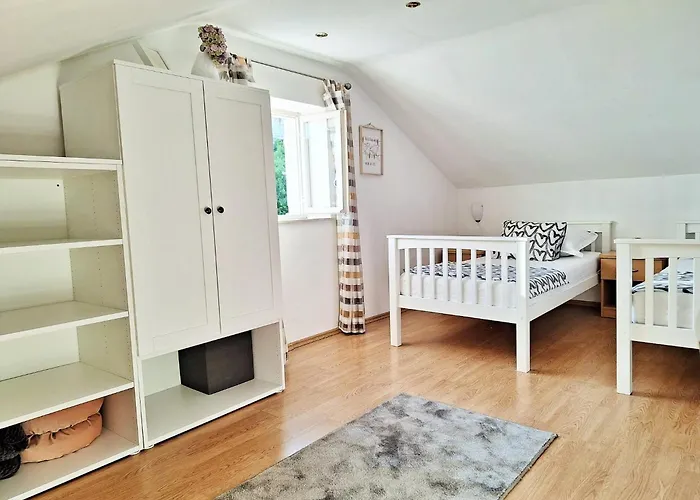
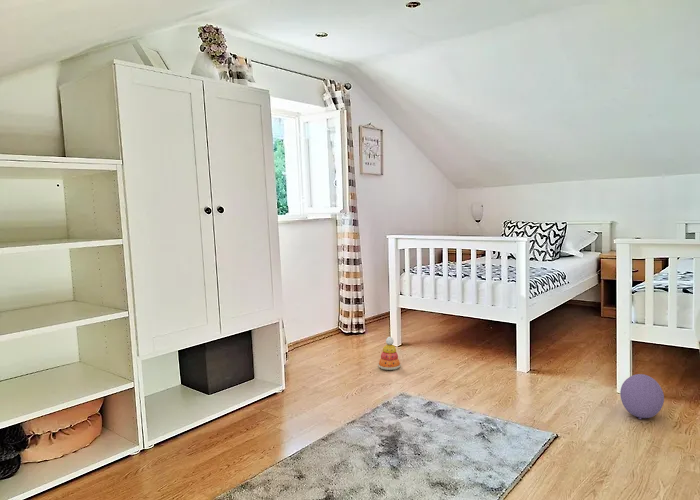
+ stacking toy [377,336,402,371]
+ ball [619,373,665,420]
